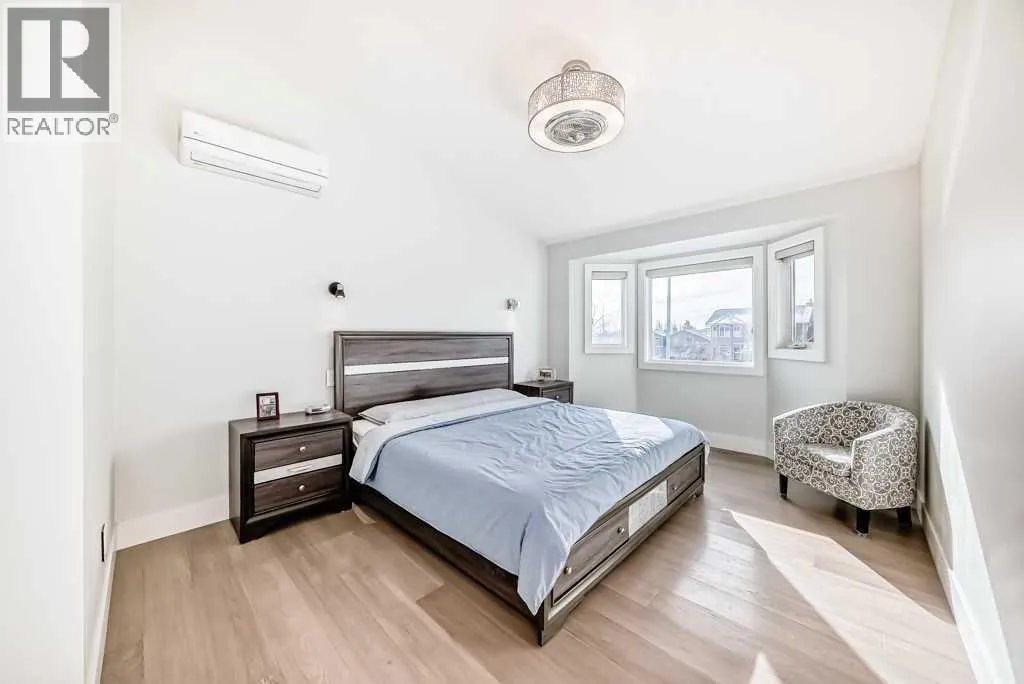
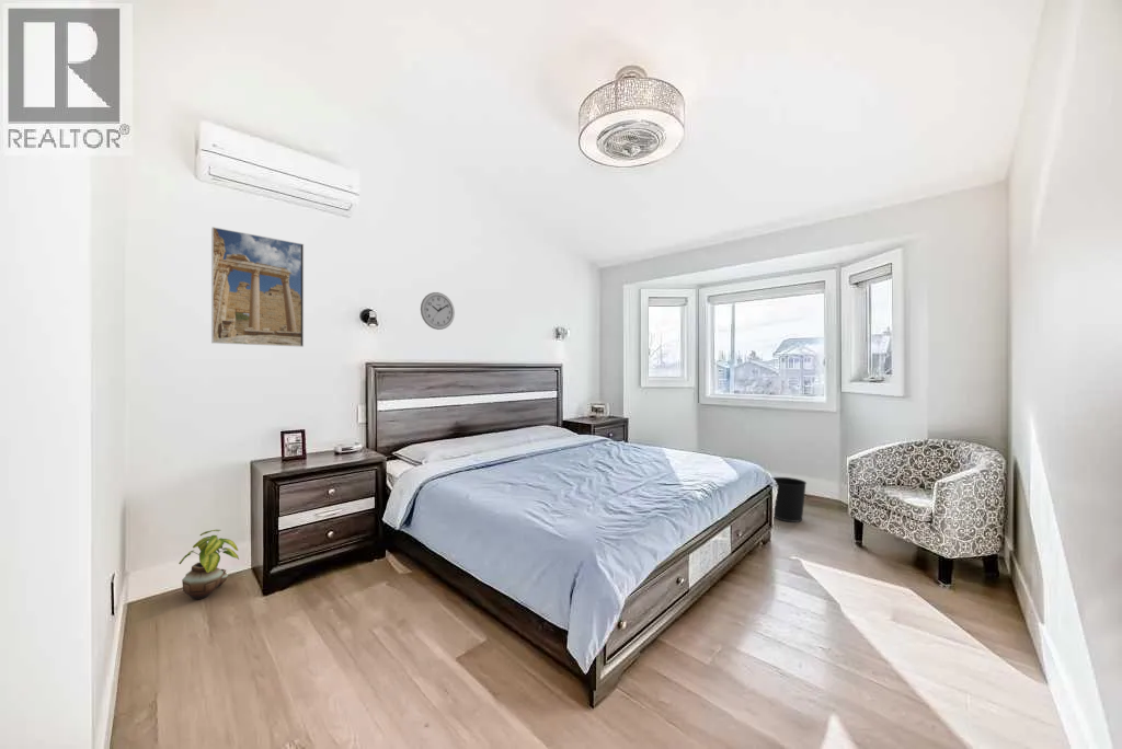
+ wall clock [420,291,456,331]
+ wastebasket [771,476,808,523]
+ potted plant [178,529,240,600]
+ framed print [210,226,305,348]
